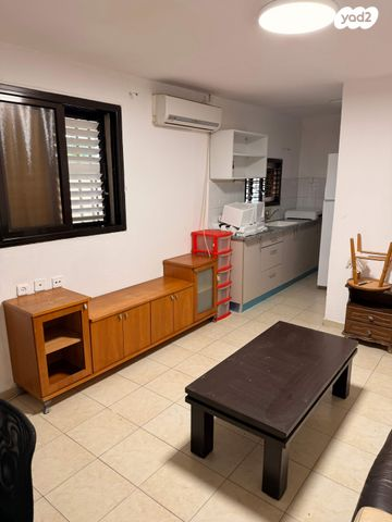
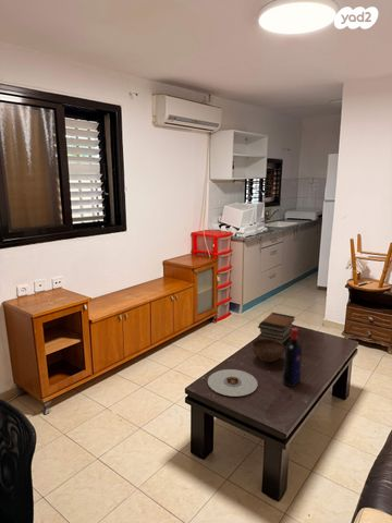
+ book stack [256,312,296,344]
+ plate [207,368,259,398]
+ bowl [250,339,285,363]
+ liquor bottle [282,327,303,388]
